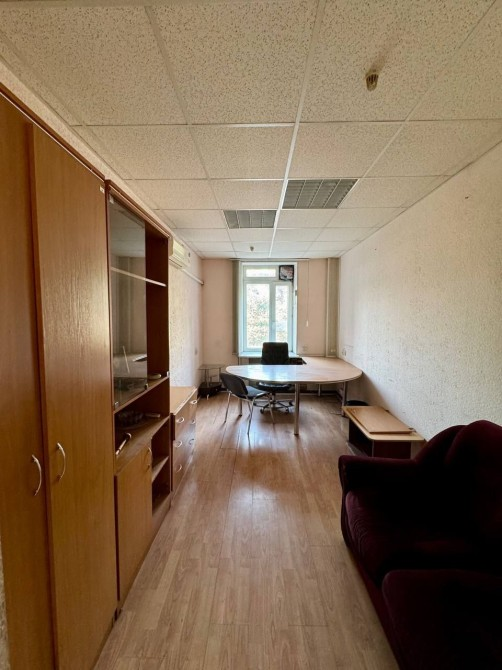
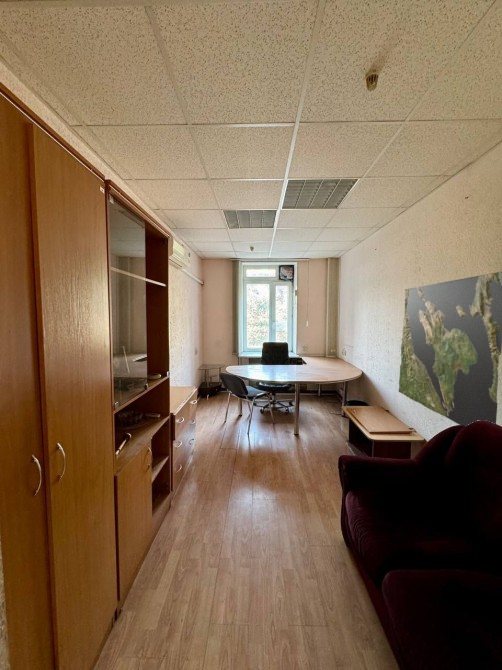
+ world map [398,271,502,426]
